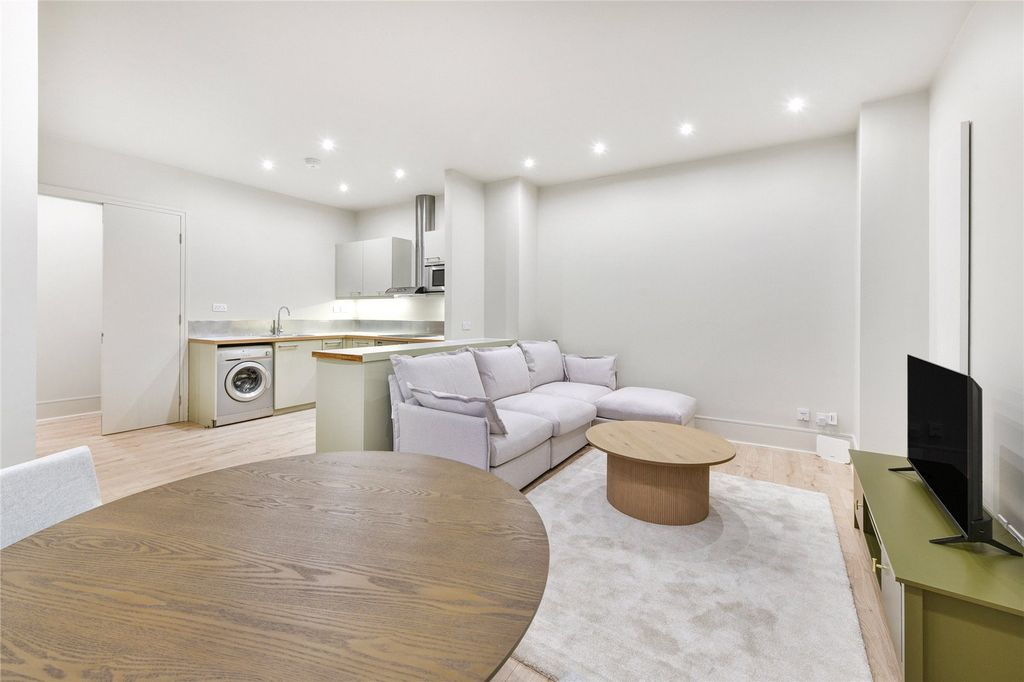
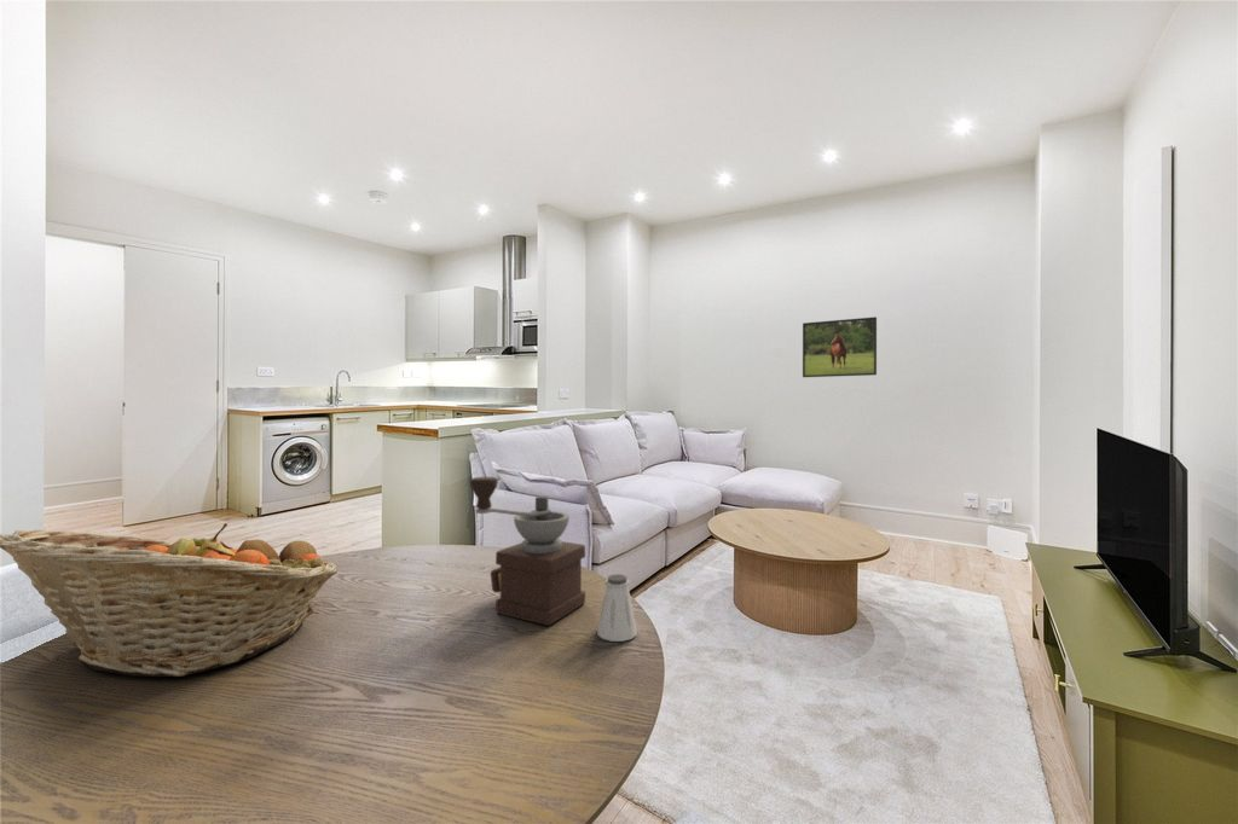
+ coffee grinder [469,476,586,627]
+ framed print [802,315,878,378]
+ saltshaker [596,573,638,643]
+ fruit basket [0,522,339,678]
